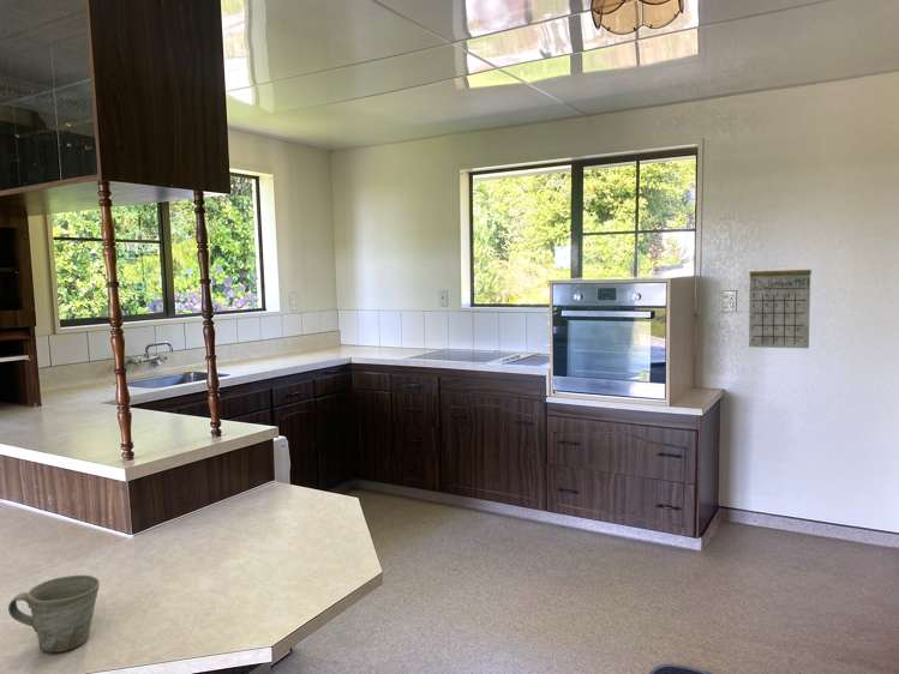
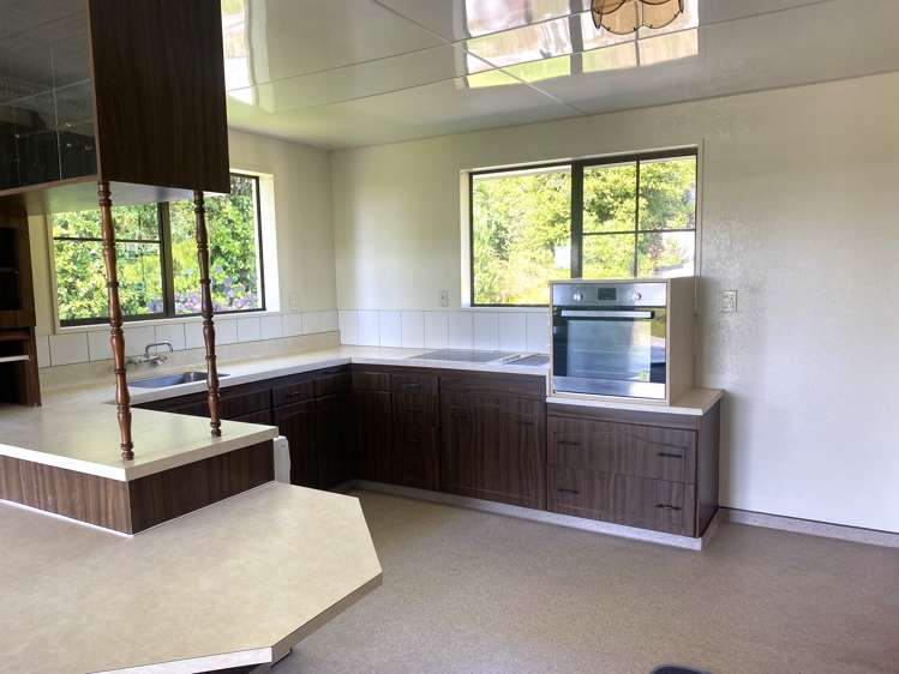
- calendar [748,253,813,350]
- mug [7,574,101,654]
